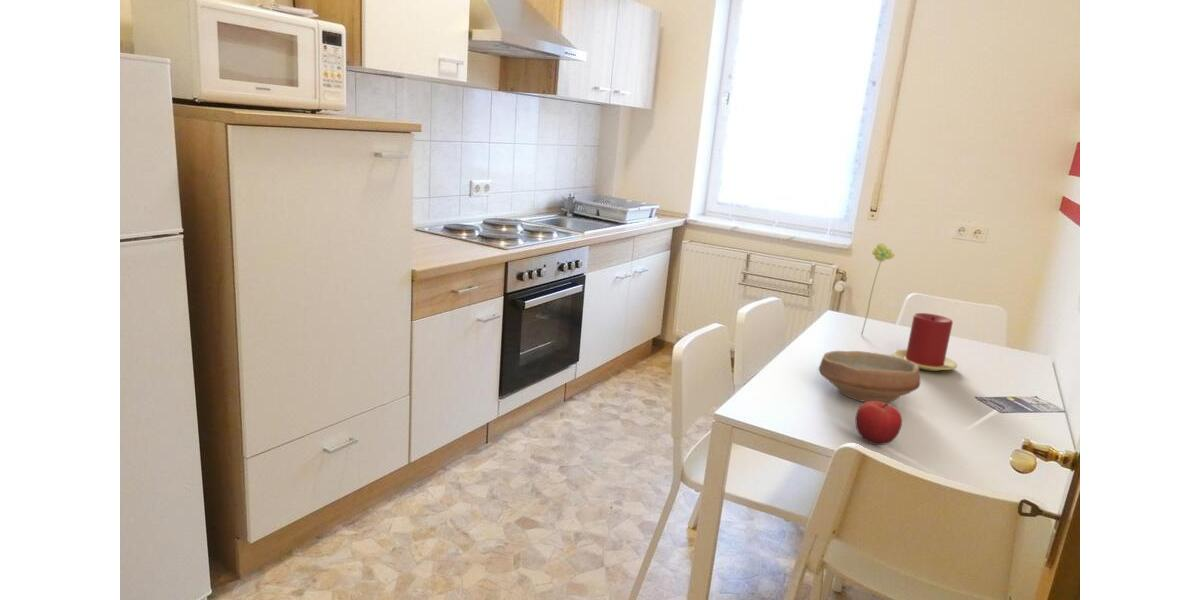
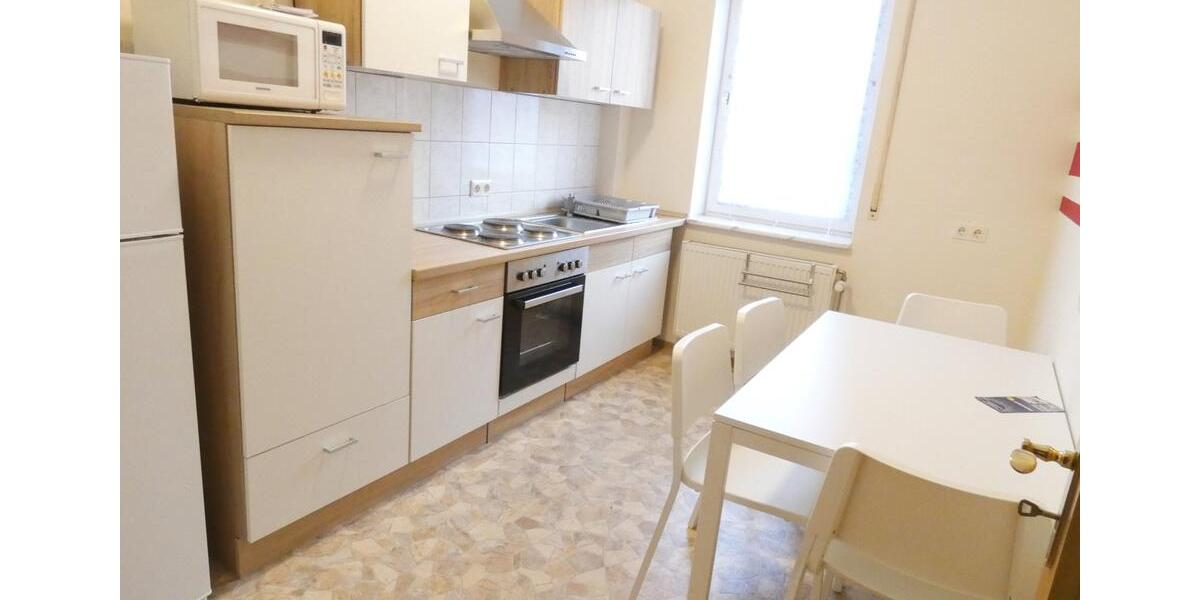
- flower [860,242,896,336]
- candle [892,312,958,372]
- bowl [818,350,921,404]
- fruit [855,401,903,446]
